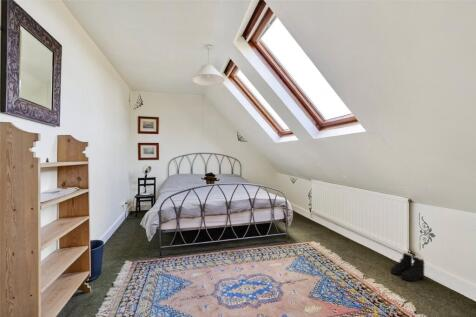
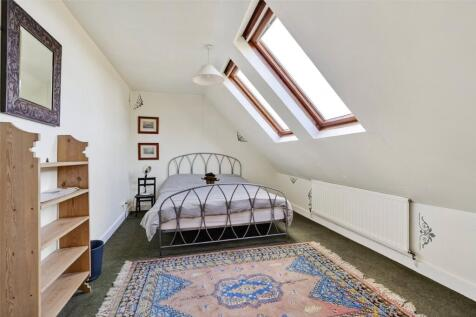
- boots [390,252,426,282]
